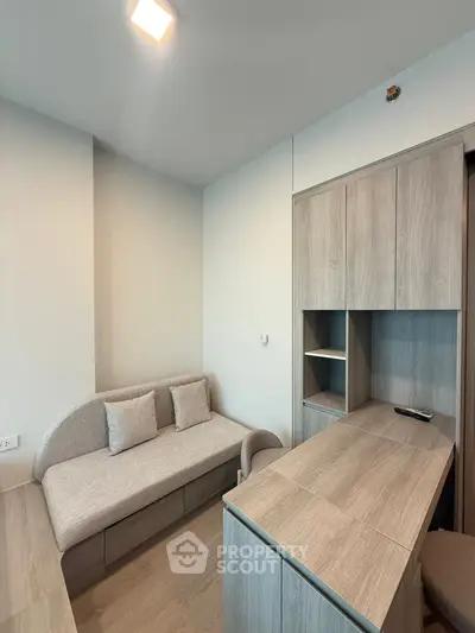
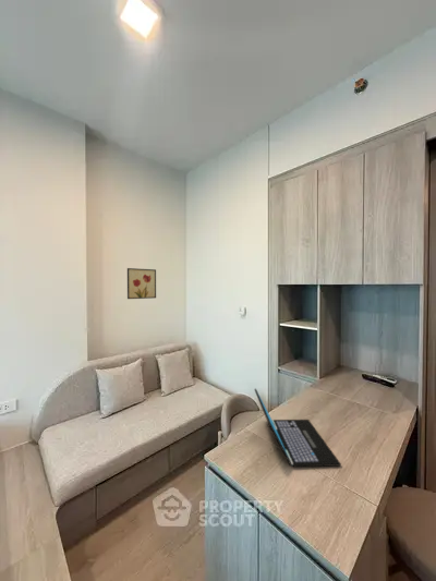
+ laptop [253,388,342,468]
+ wall art [126,267,157,300]
